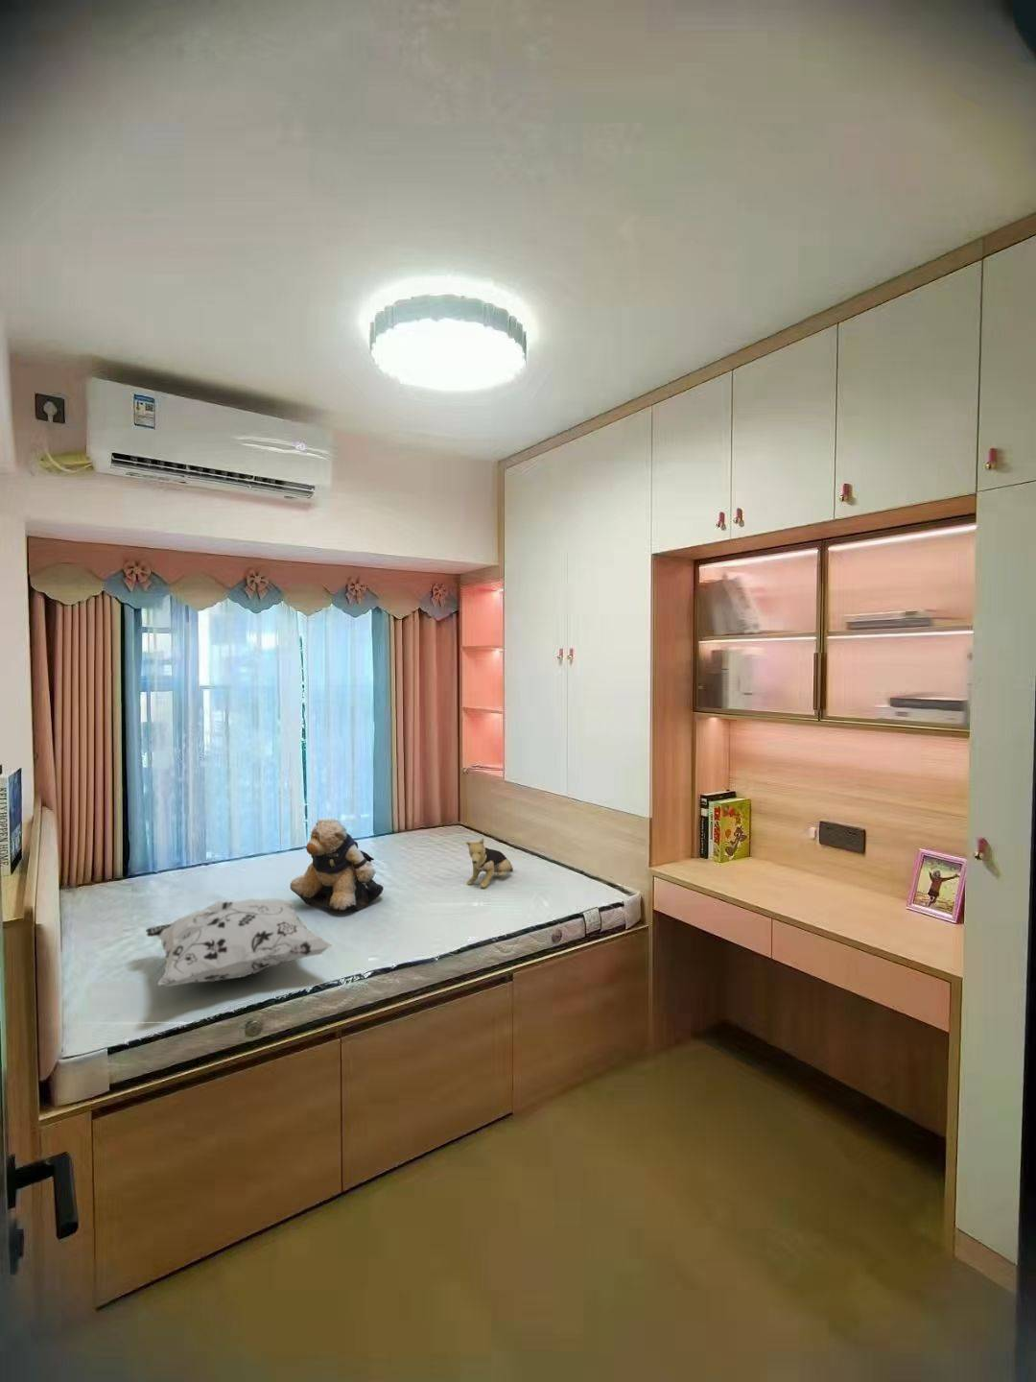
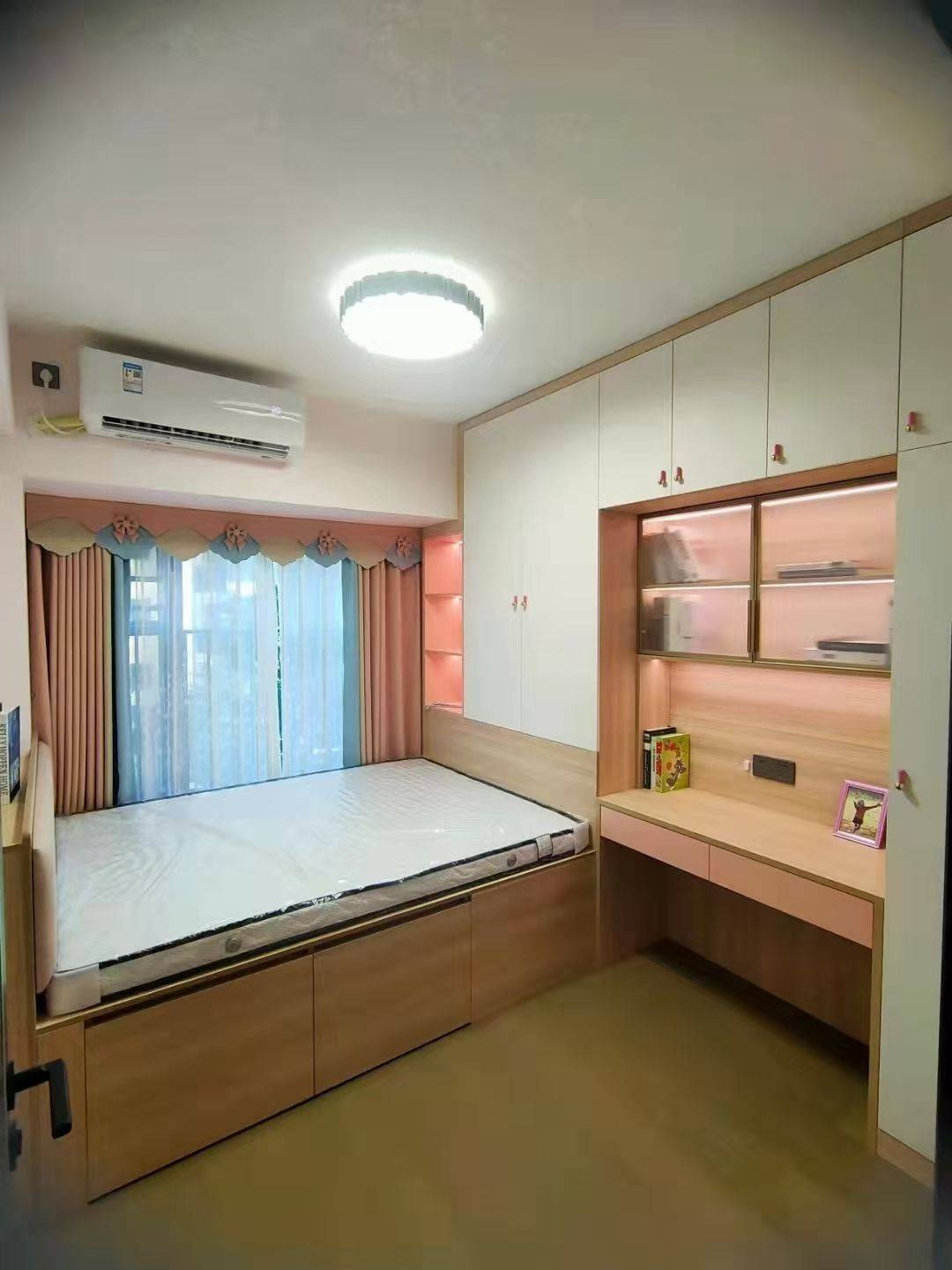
- plush toy [466,837,514,890]
- teddy bear [288,817,384,911]
- decorative pillow [145,898,333,988]
